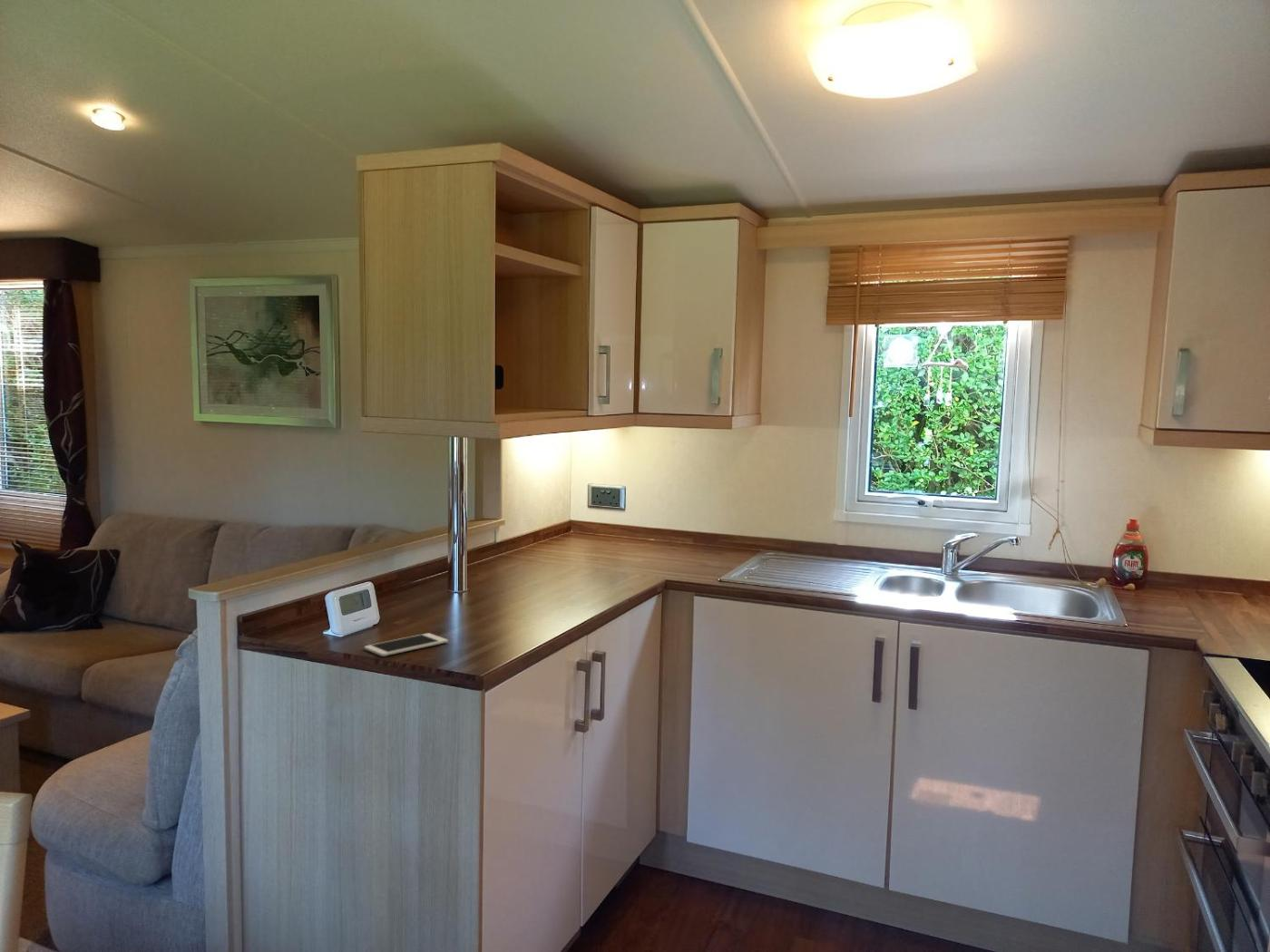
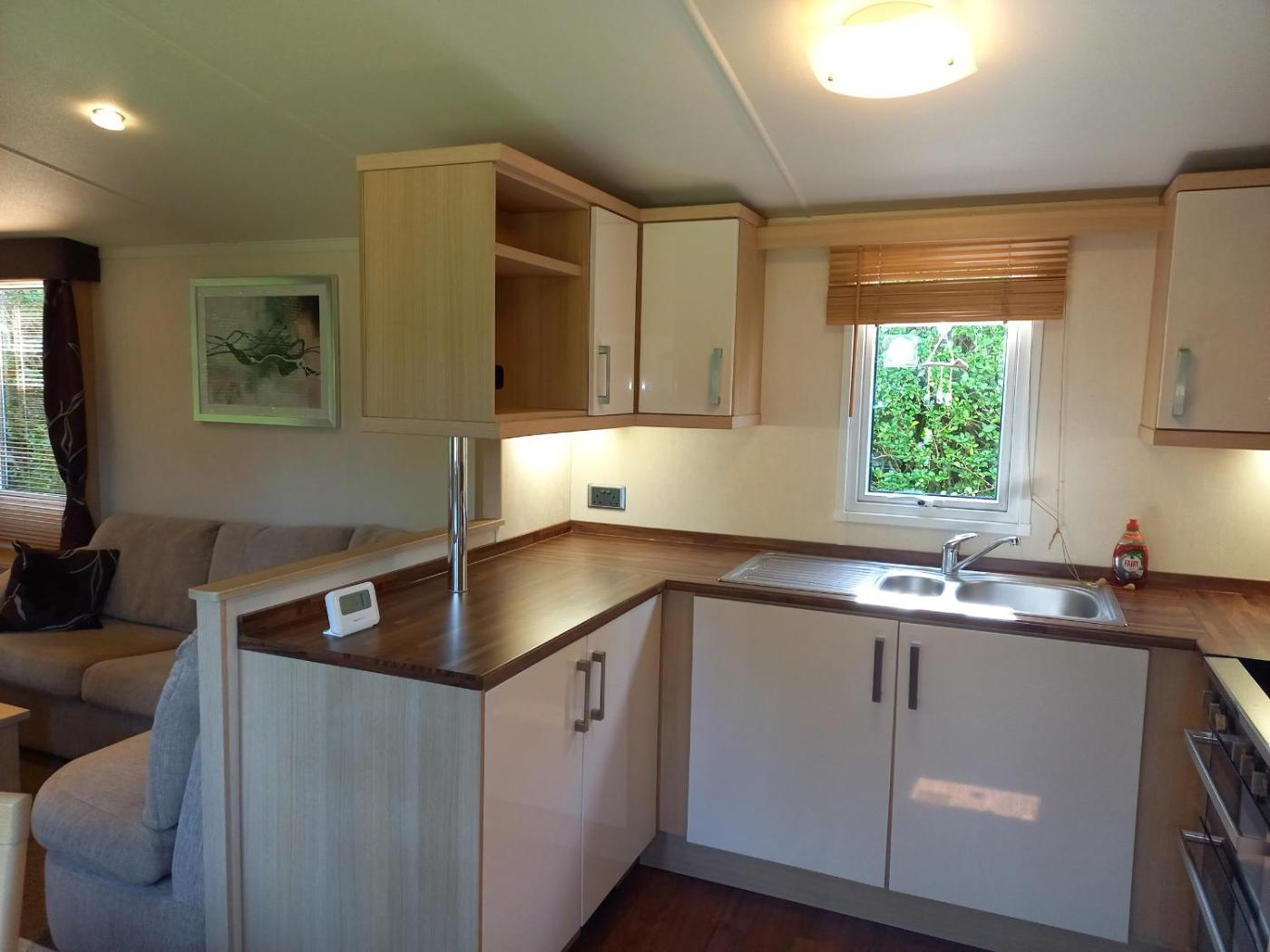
- cell phone [364,632,449,657]
